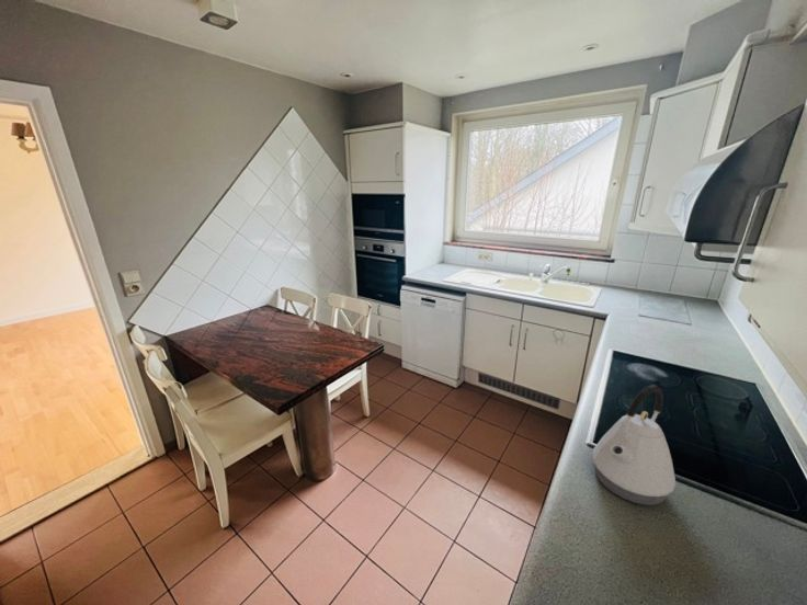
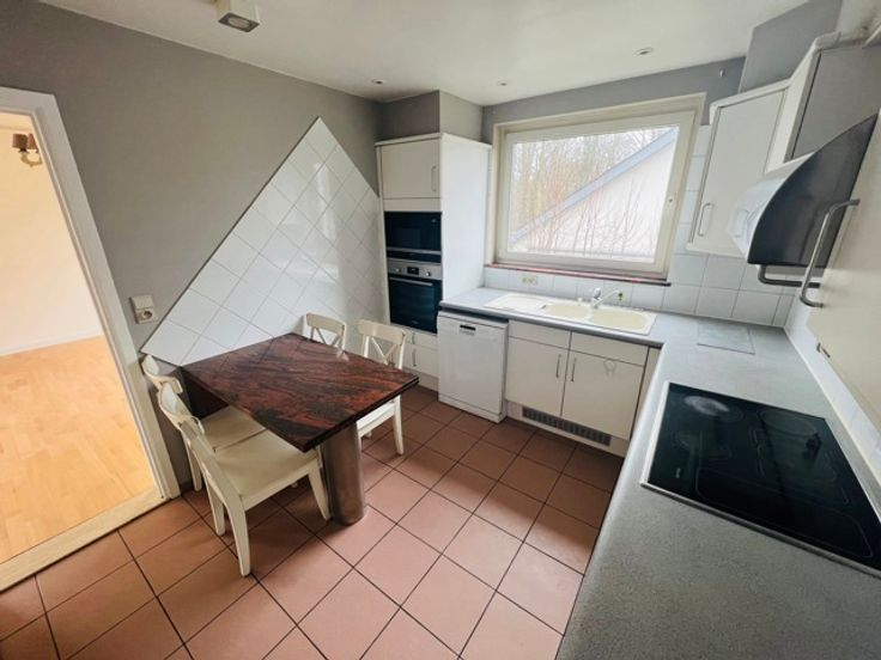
- kettle [591,384,677,506]
